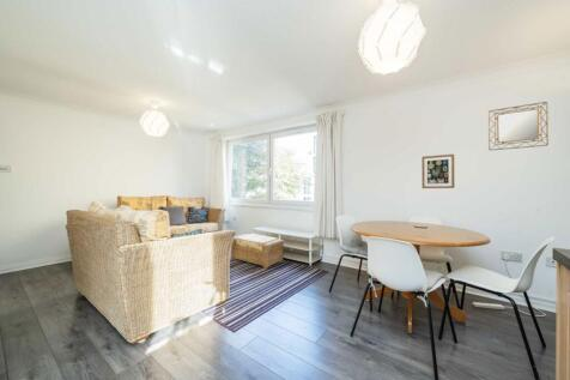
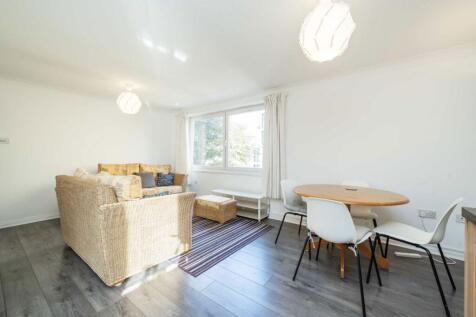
- wall art [420,153,455,189]
- home mirror [487,101,550,151]
